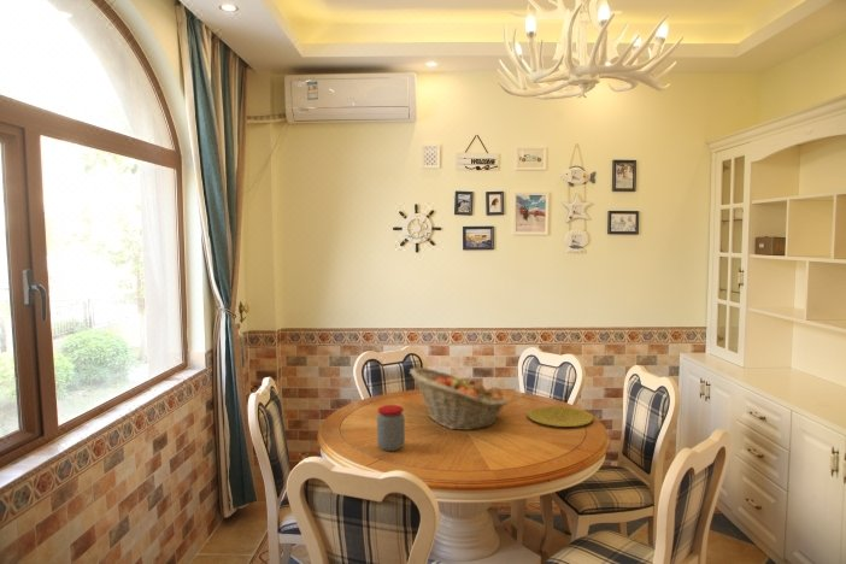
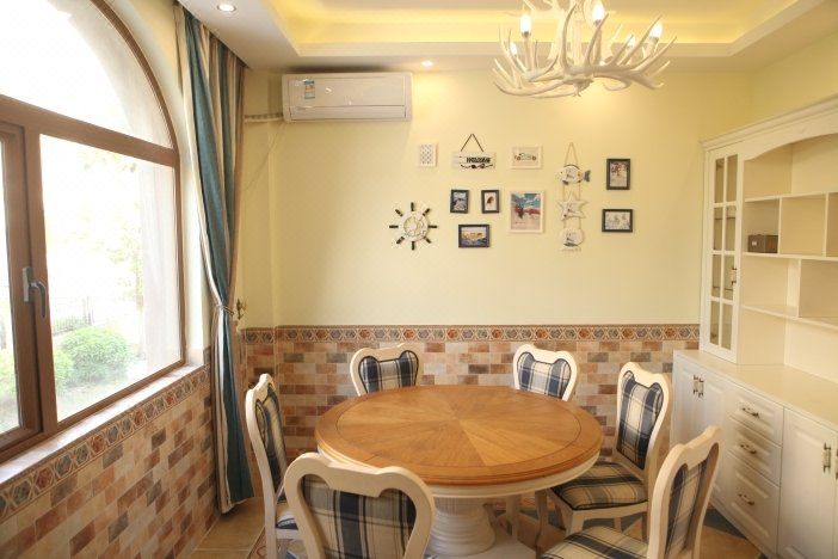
- plate [527,405,594,428]
- fruit basket [409,366,509,431]
- jar [376,404,406,452]
